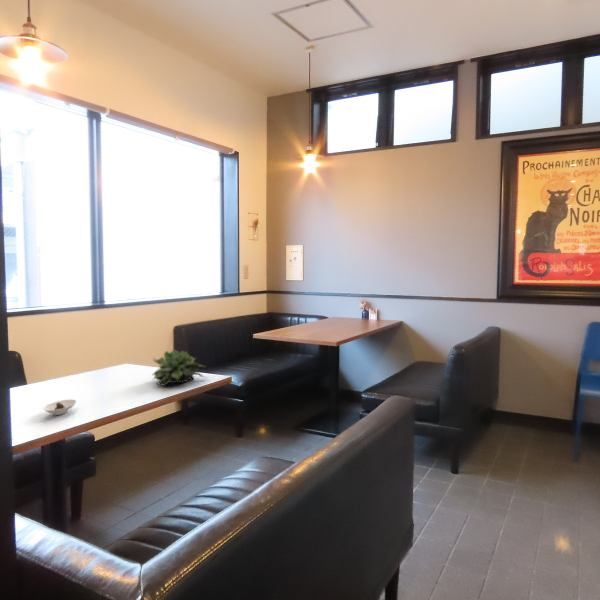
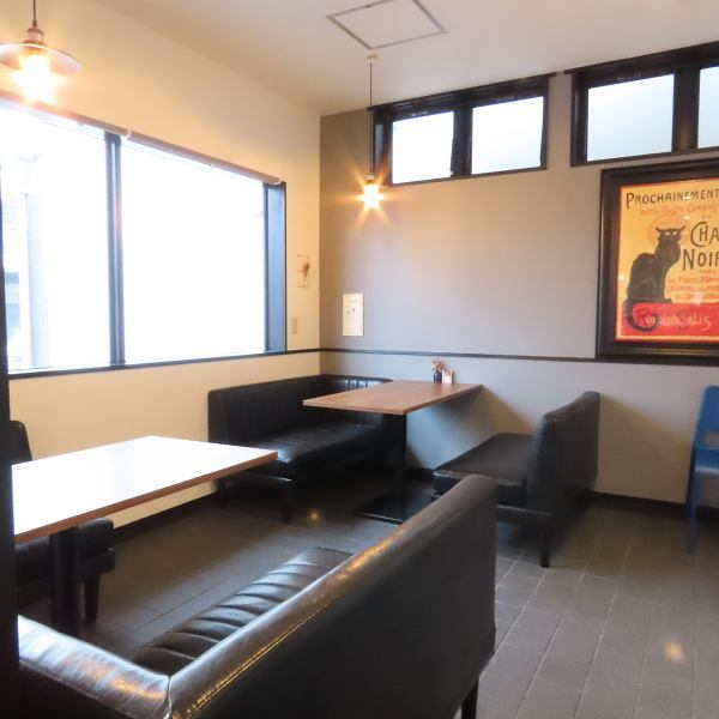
- succulent plant [151,348,208,387]
- saucer [42,398,77,416]
